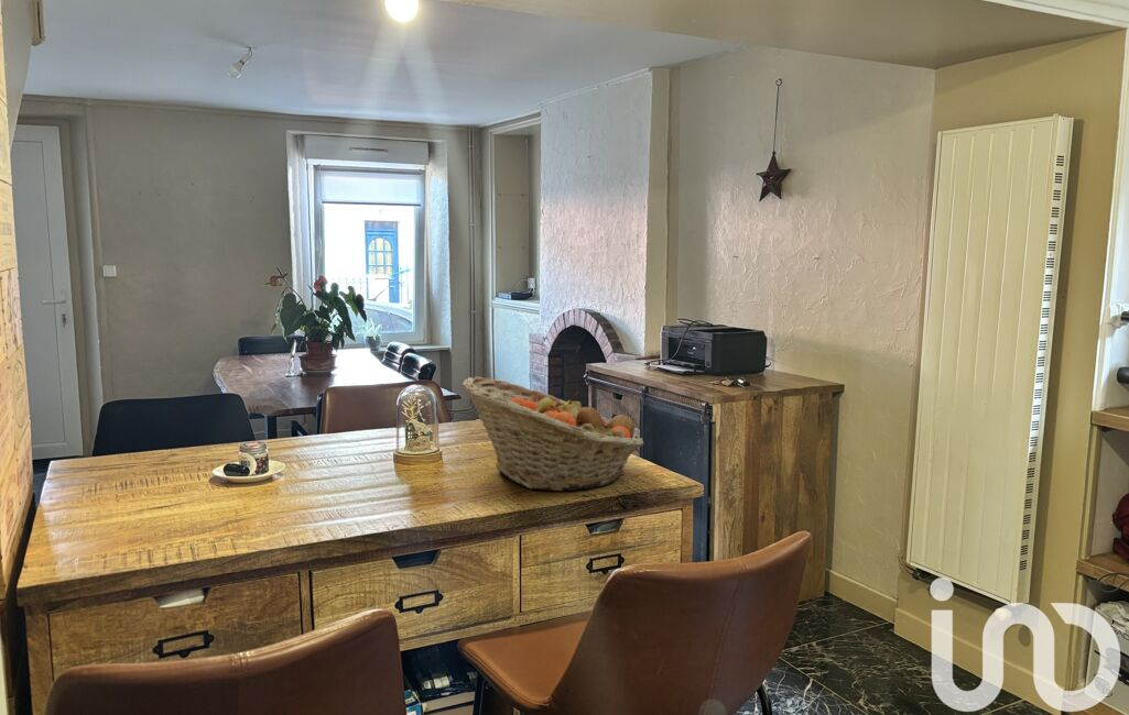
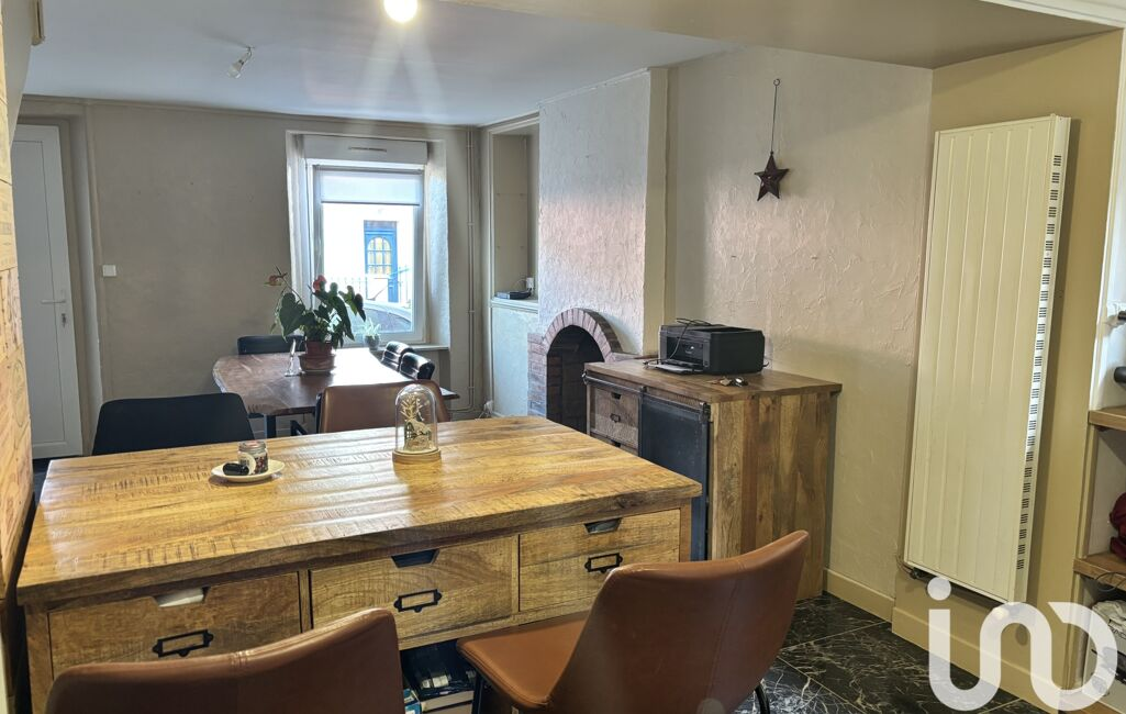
- fruit basket [460,375,644,493]
